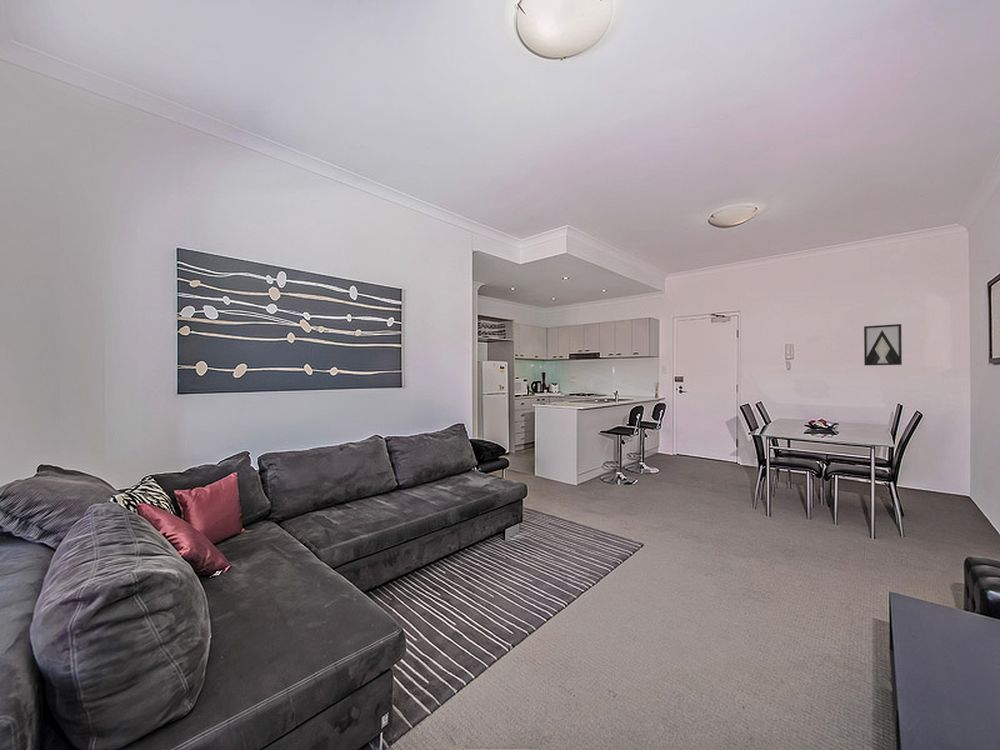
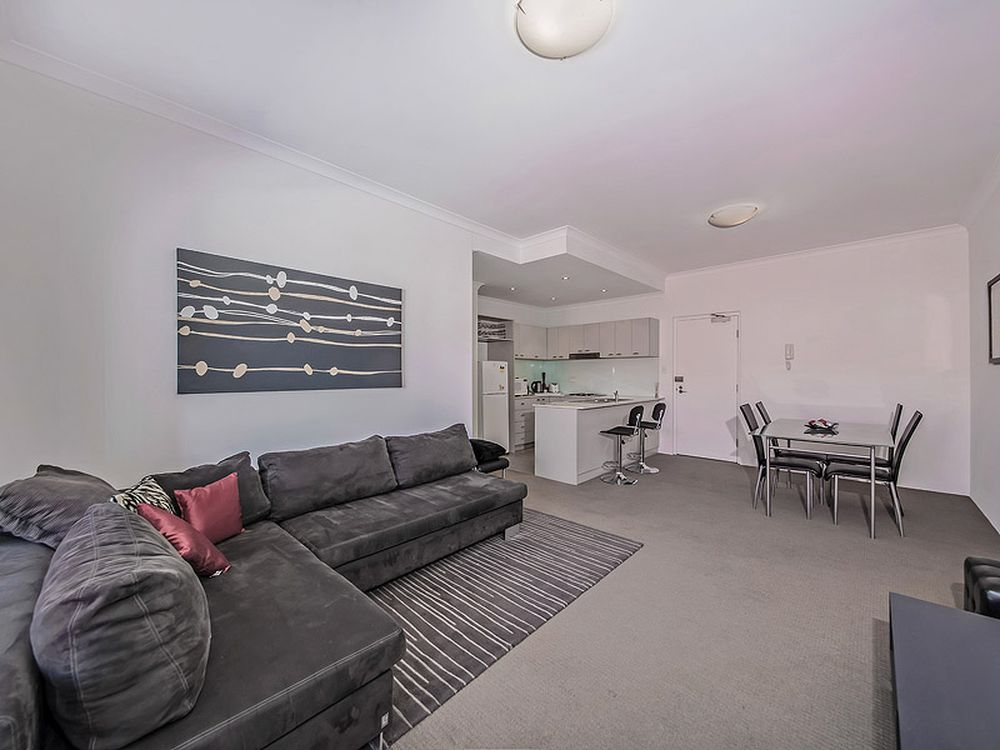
- wall art [863,323,903,366]
